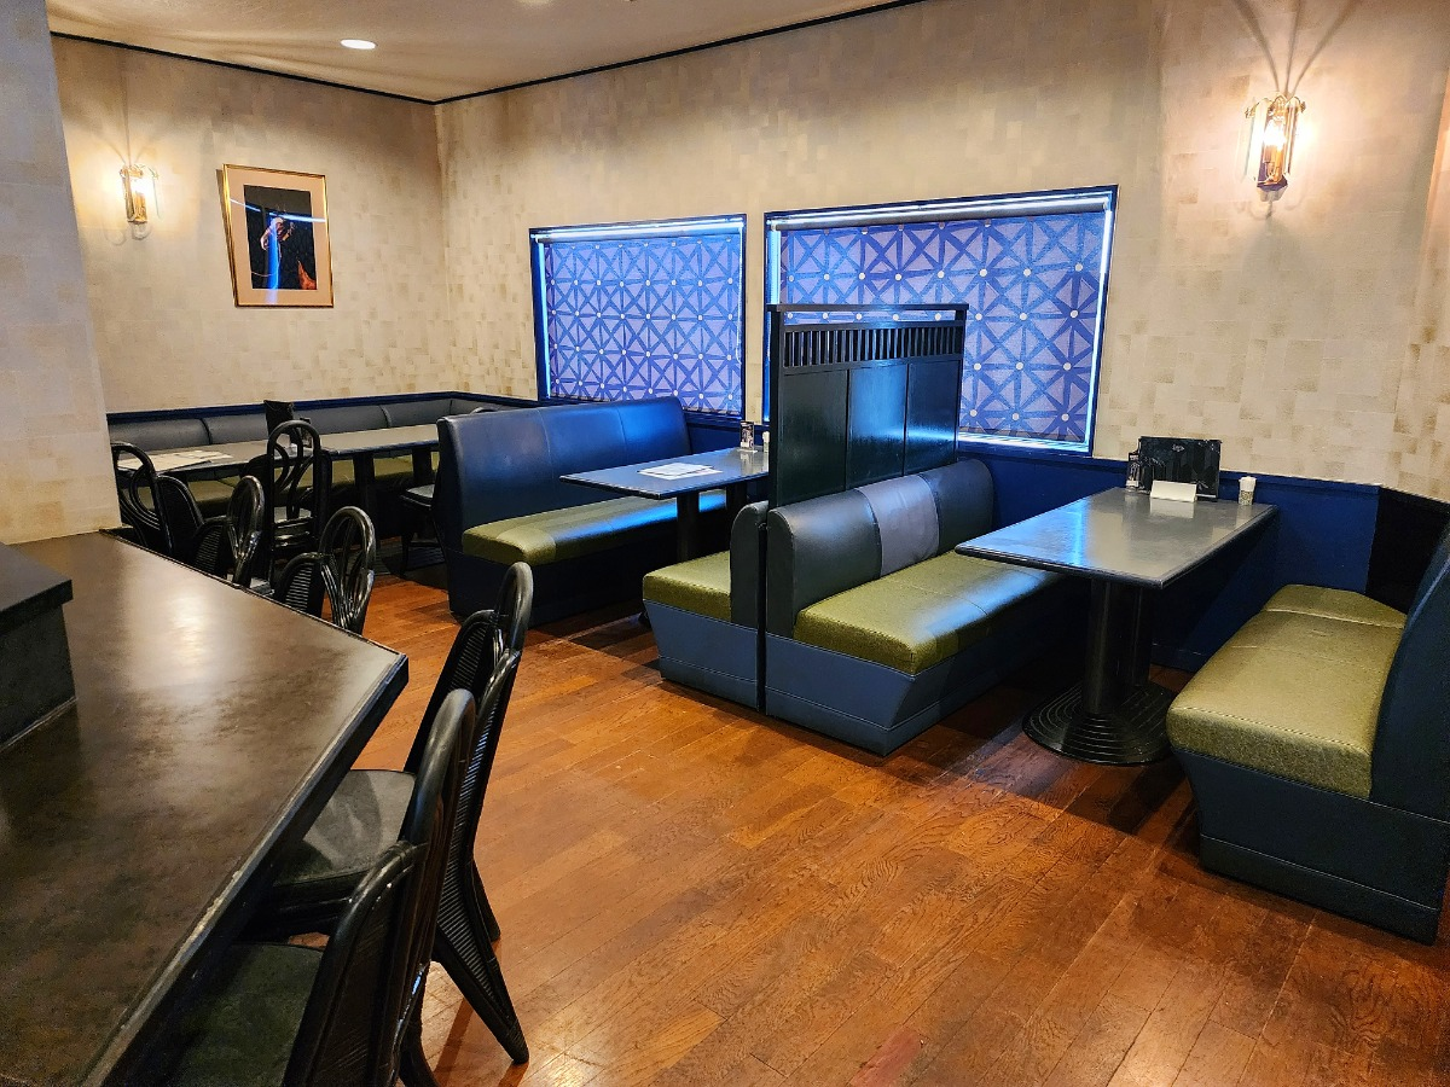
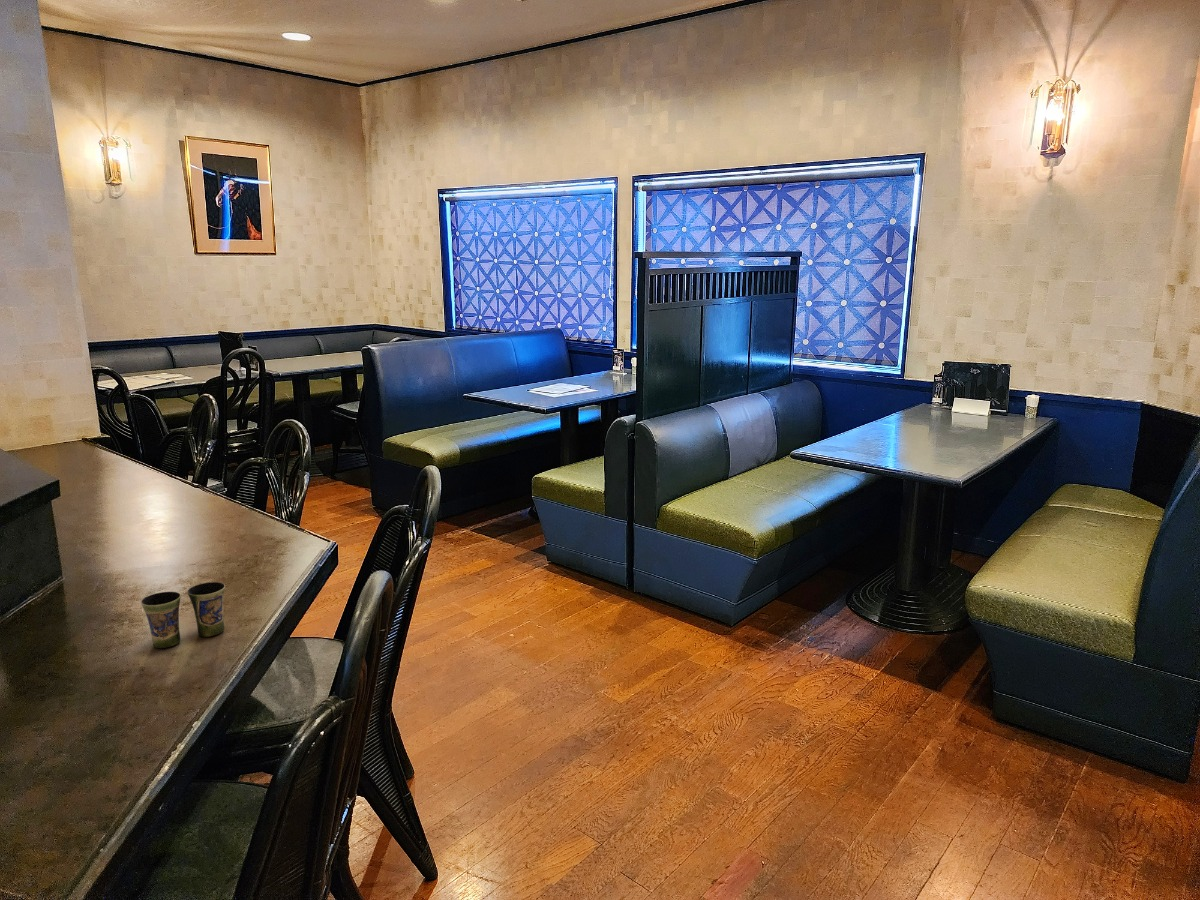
+ cup [140,581,226,649]
